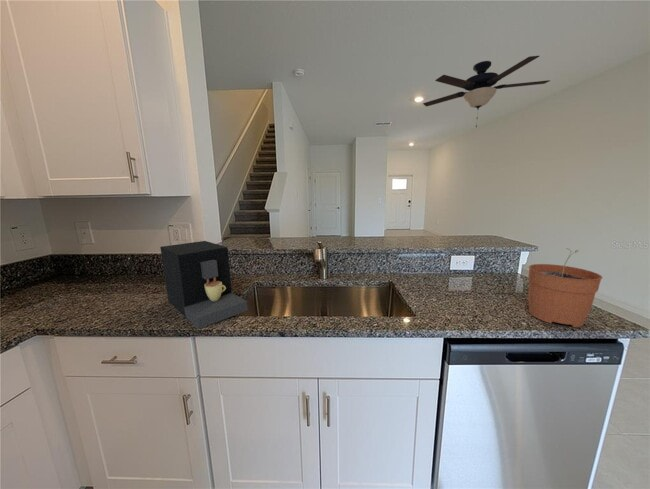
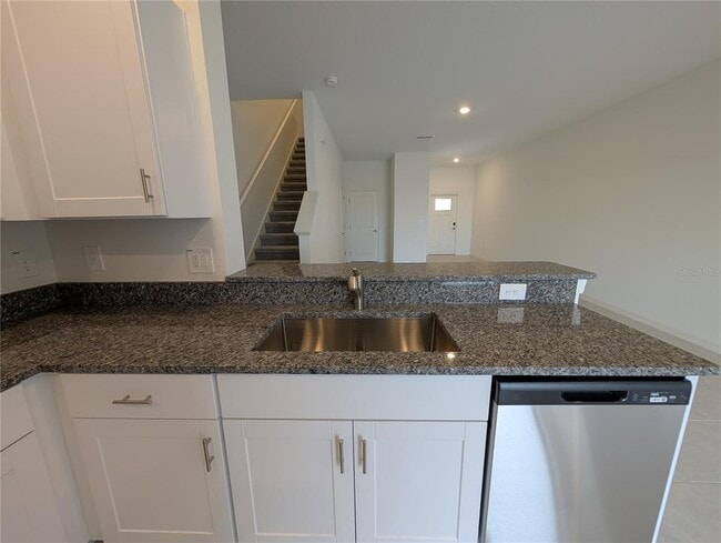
- plant pot [527,247,604,328]
- ceiling fan [422,55,551,128]
- coffee maker [159,240,249,330]
